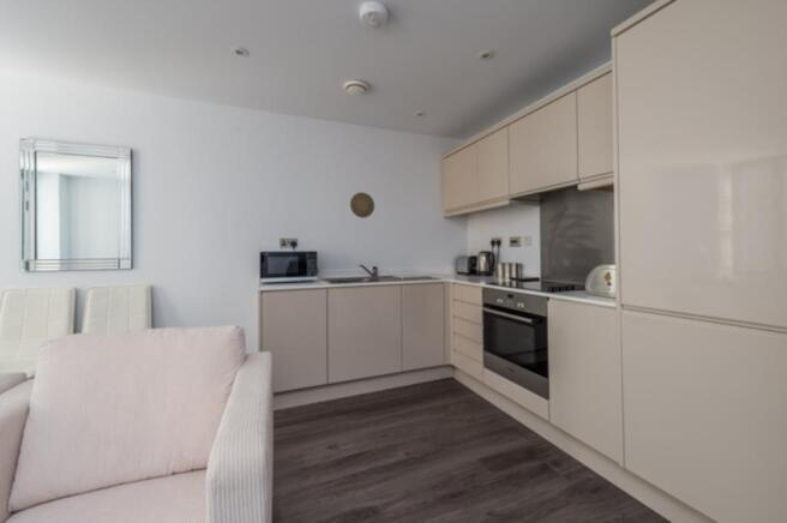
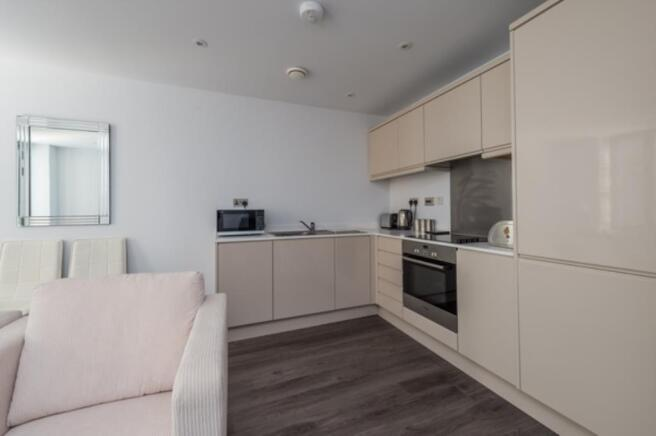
- decorative plate [349,191,376,220]
